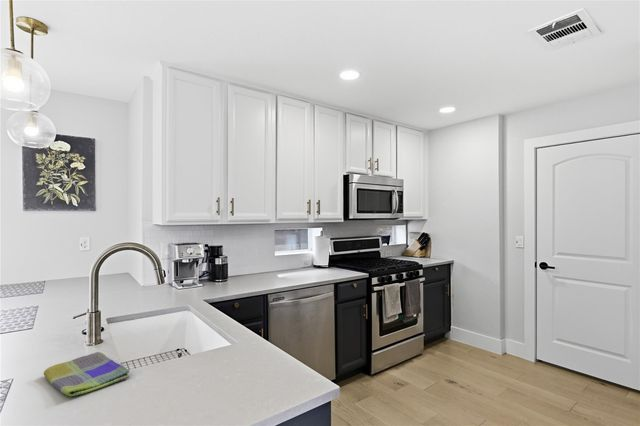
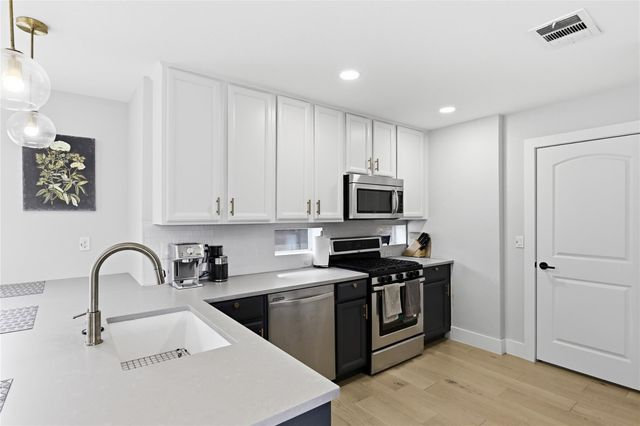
- dish towel [43,351,130,397]
